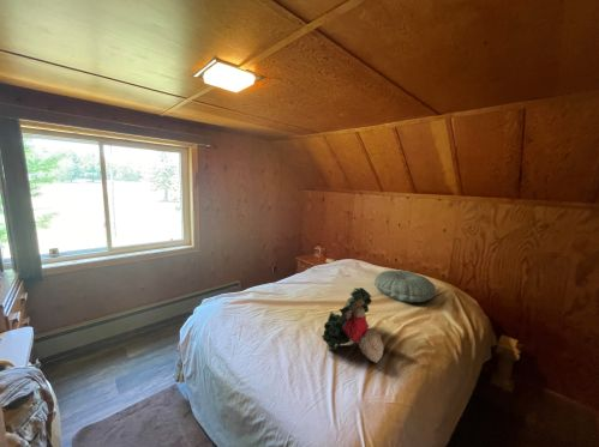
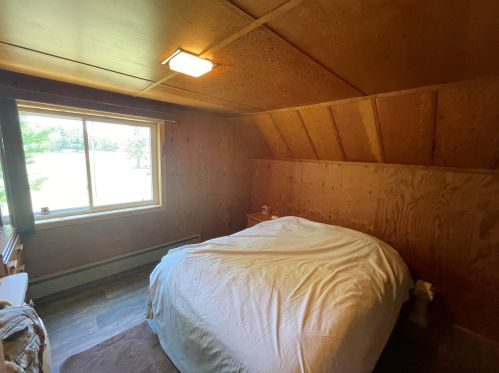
- pillow [373,270,437,303]
- teddy bear [321,286,384,364]
